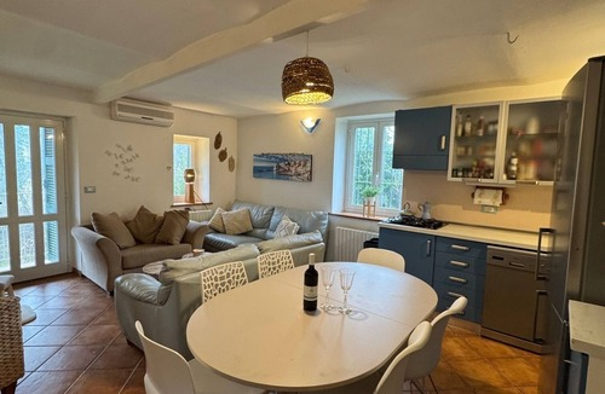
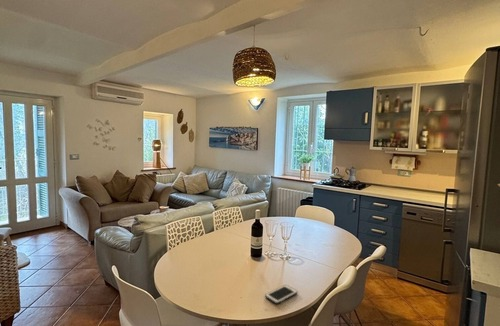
+ cell phone [264,284,299,305]
